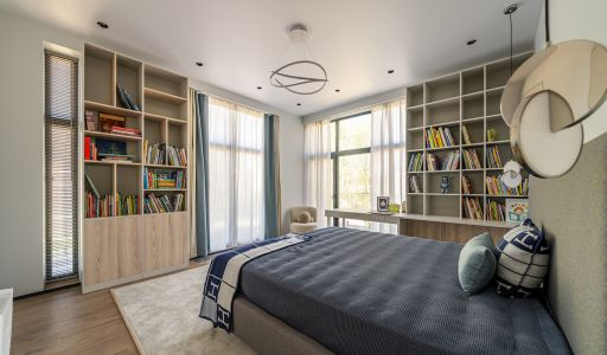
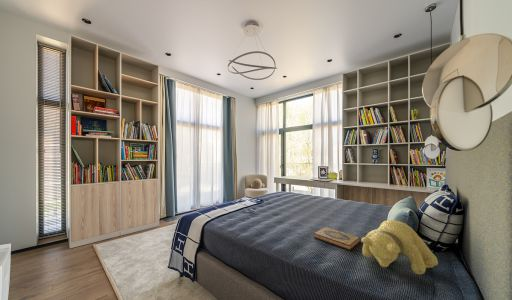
+ teddy bear [361,219,439,275]
+ hardback book [313,226,362,251]
